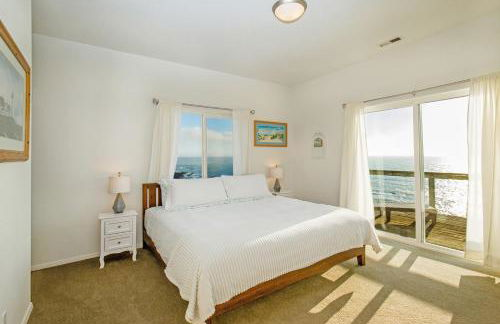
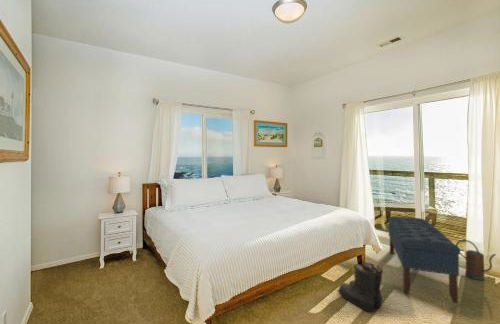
+ boots [336,261,384,312]
+ bench [387,216,461,304]
+ watering can [455,239,497,281]
